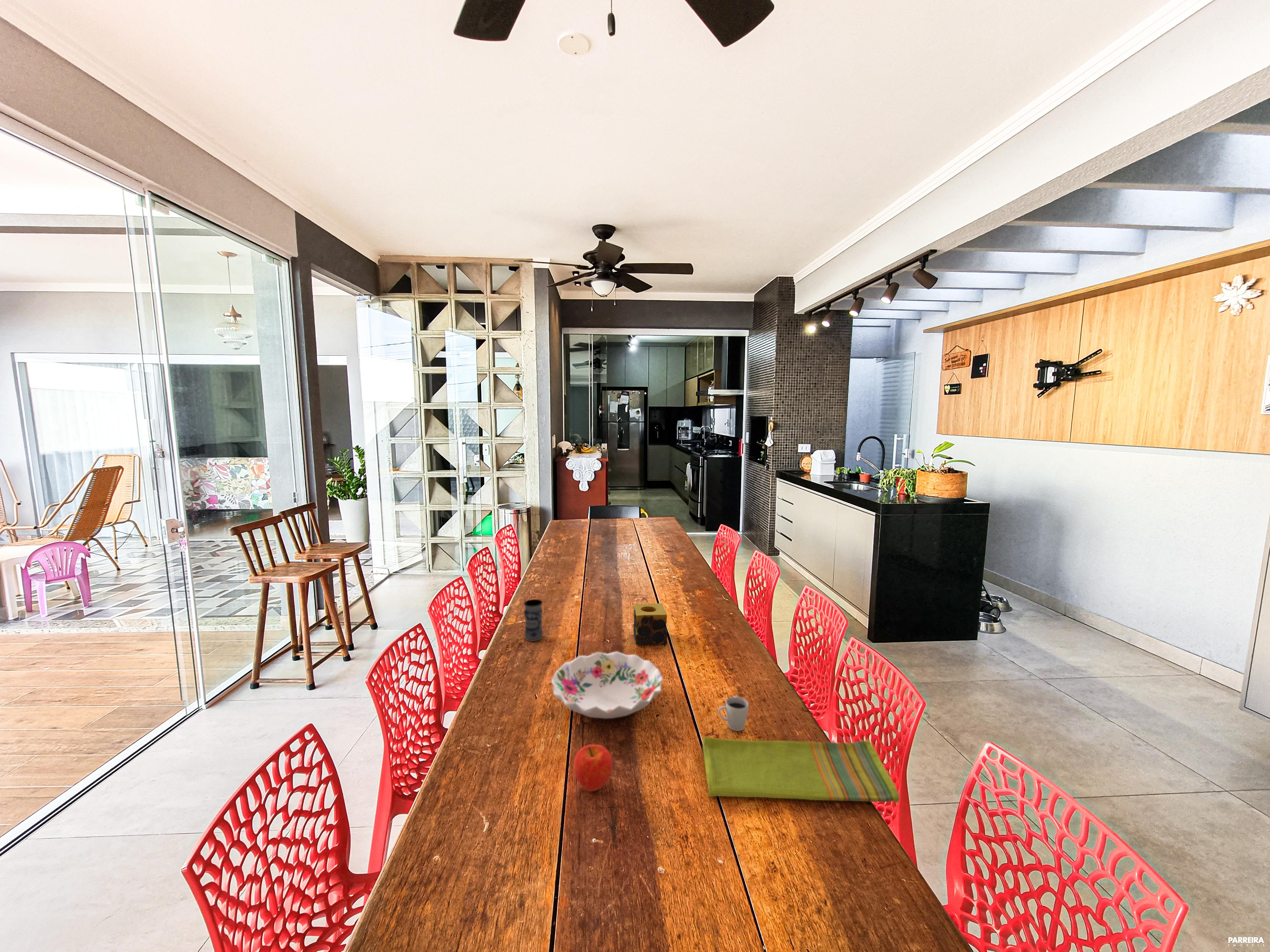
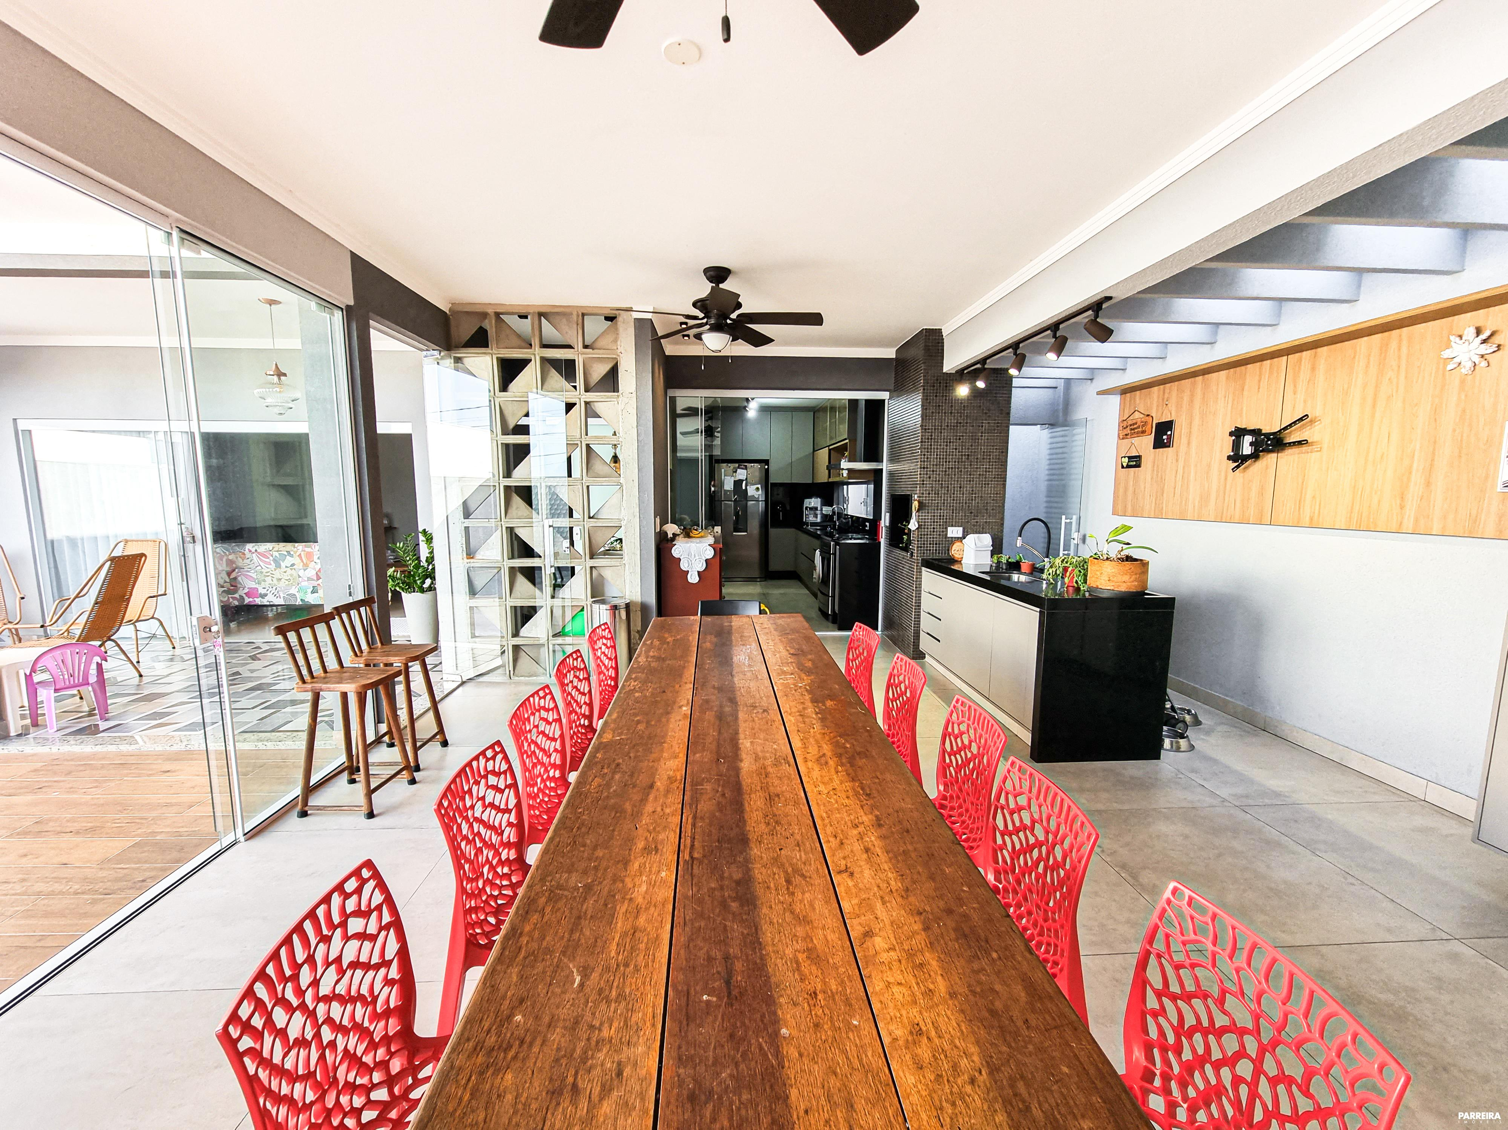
- candle [633,603,668,645]
- decorative bowl [551,651,664,719]
- jar [524,599,544,642]
- fruit [573,744,613,792]
- cup [718,694,749,731]
- dish towel [702,736,900,803]
